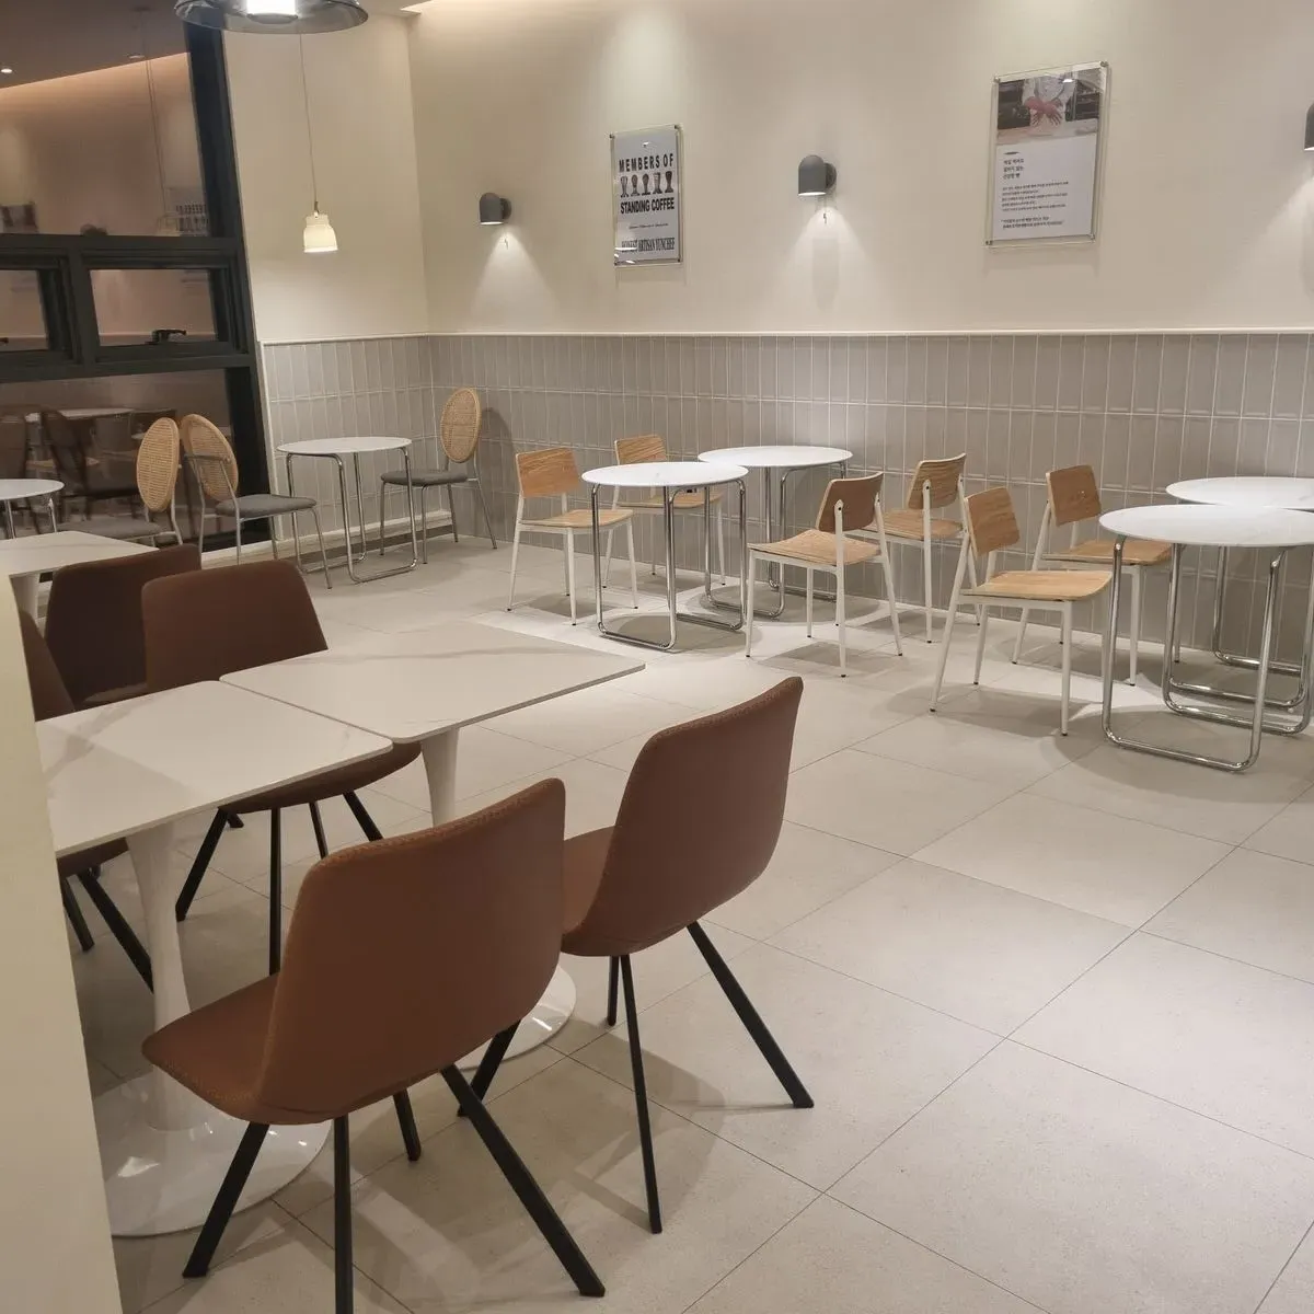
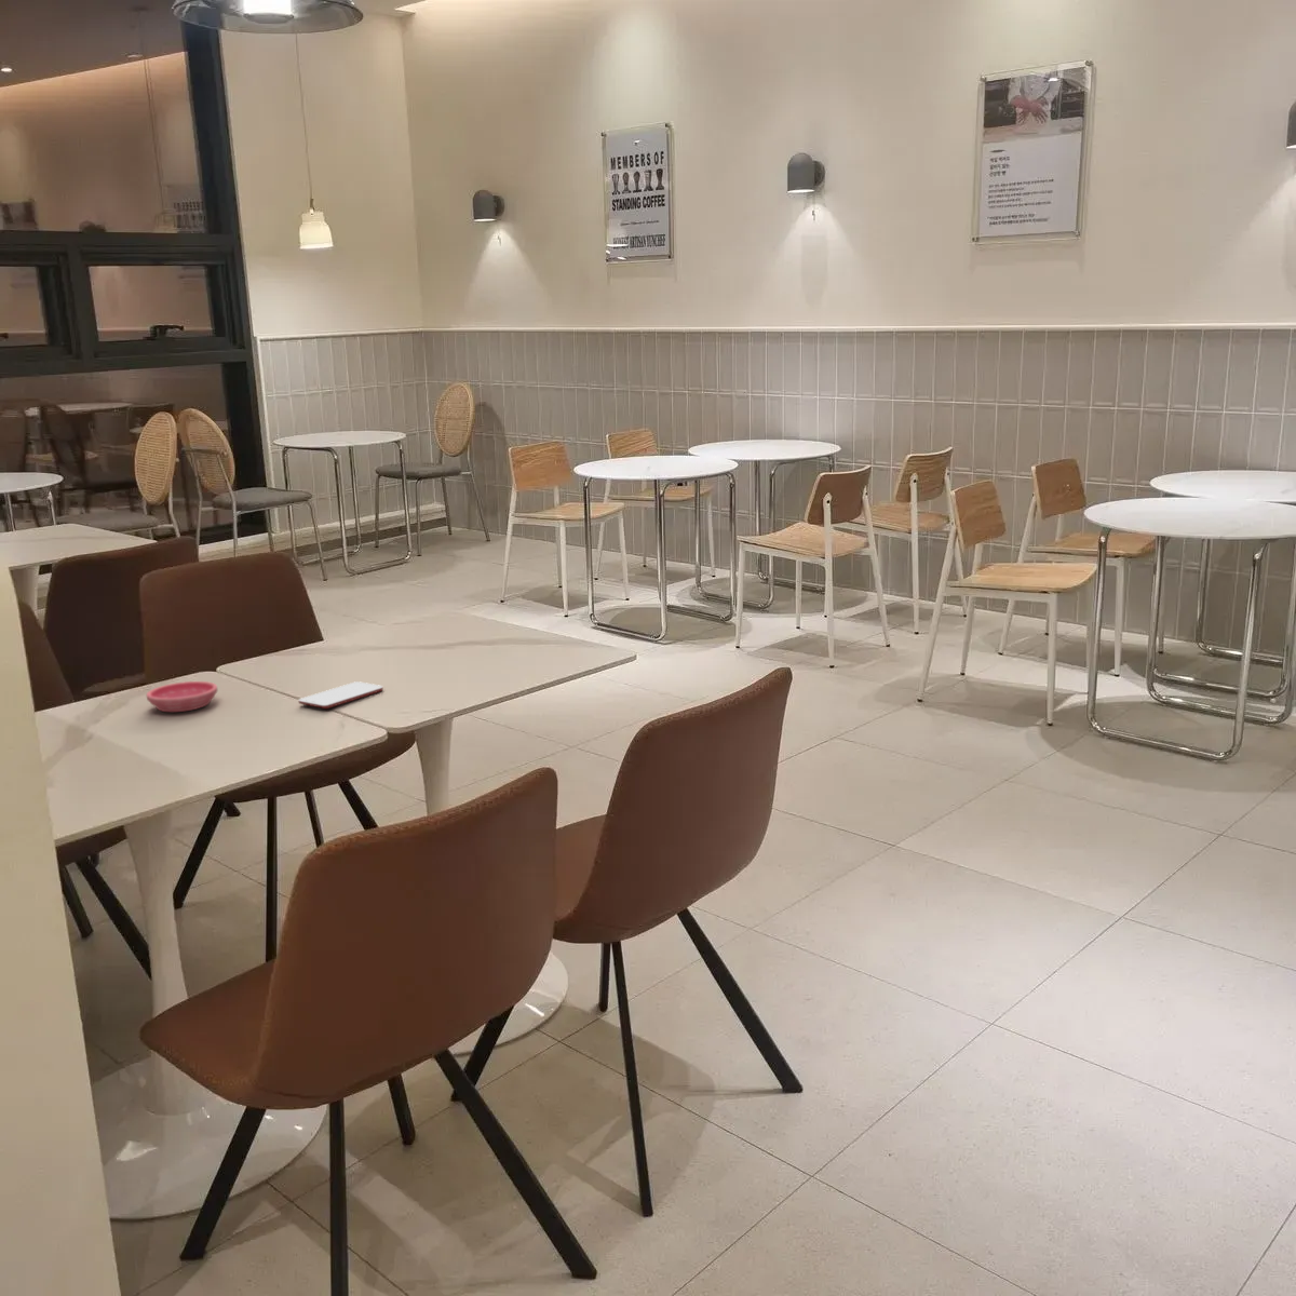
+ saucer [146,680,218,713]
+ smartphone [298,680,385,710]
